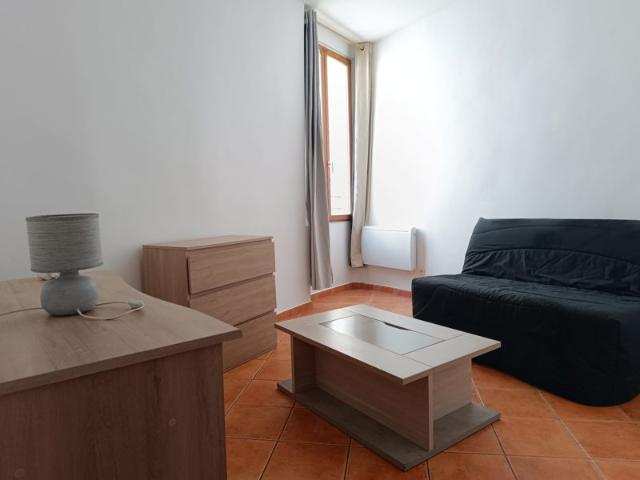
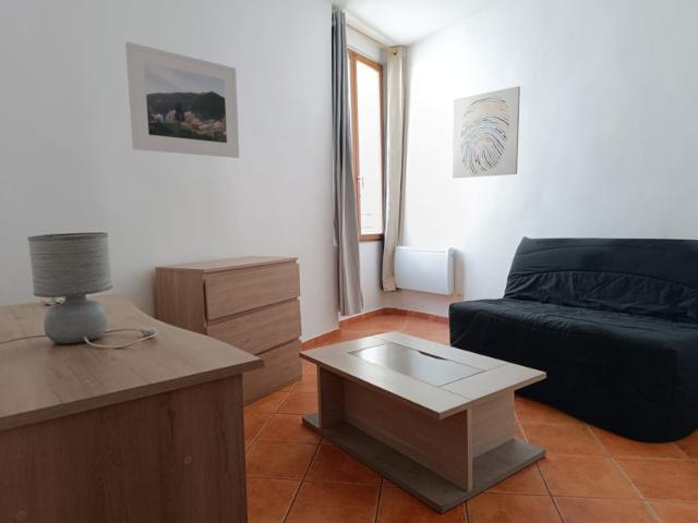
+ wall art [452,85,521,179]
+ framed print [124,40,241,159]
